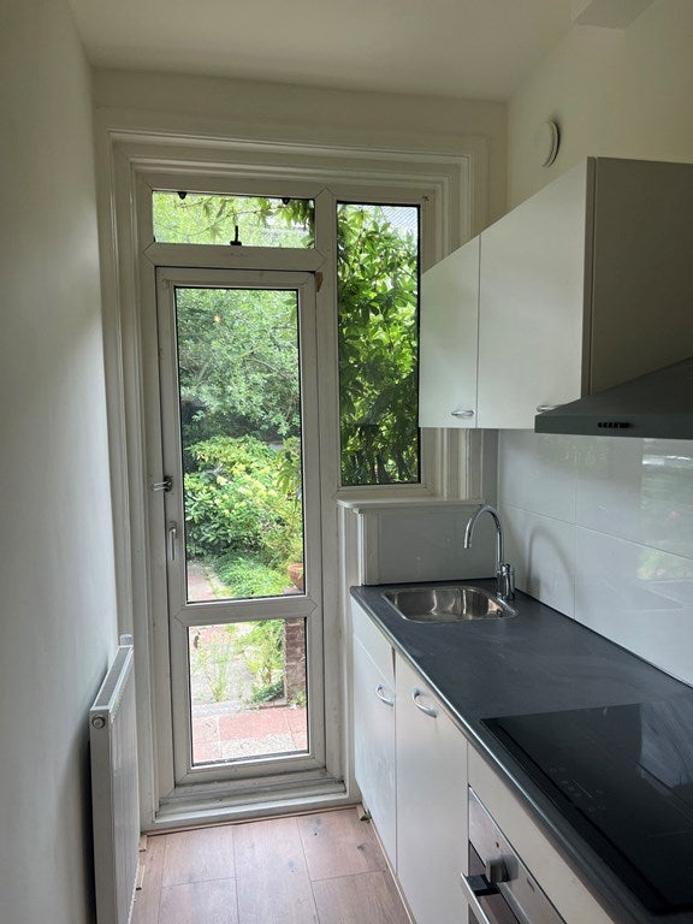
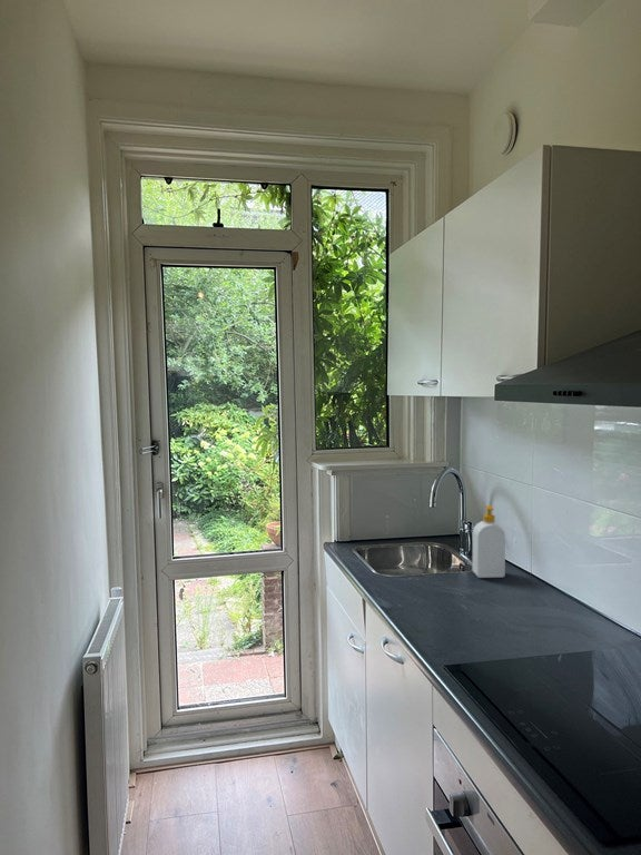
+ soap bottle [472,504,506,579]
